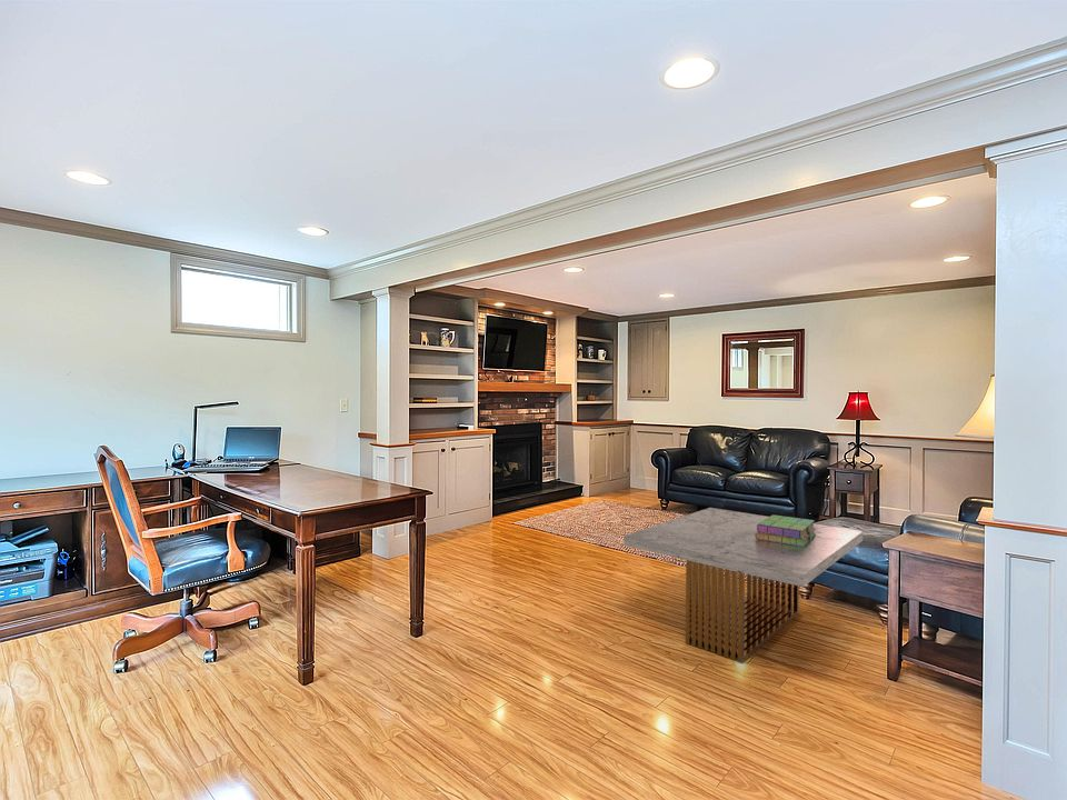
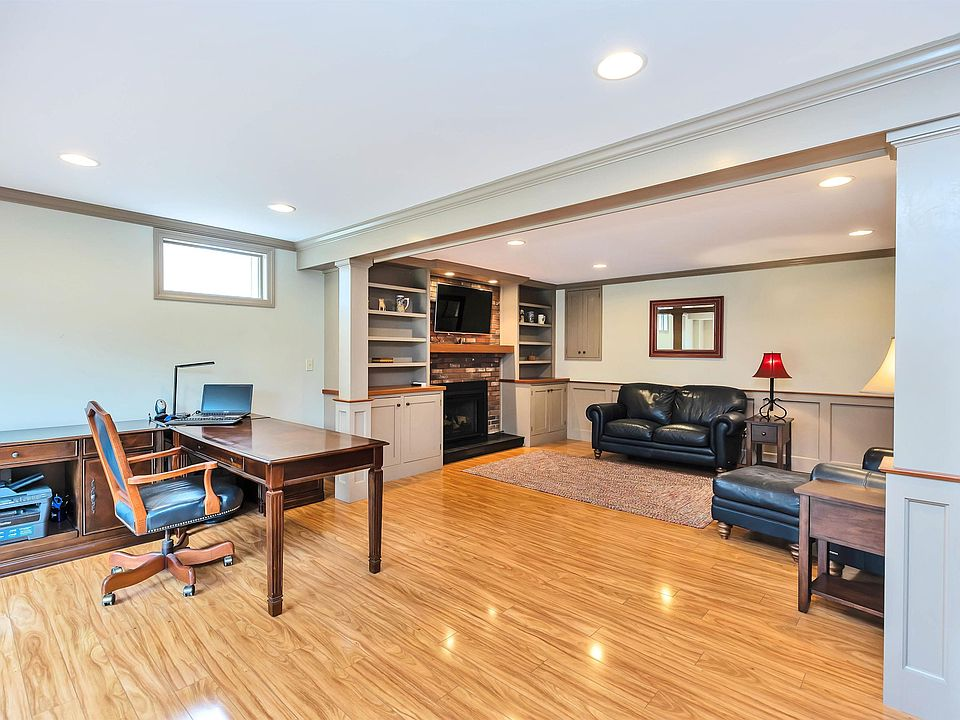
- coffee table [624,507,864,663]
- stack of books [755,513,816,547]
